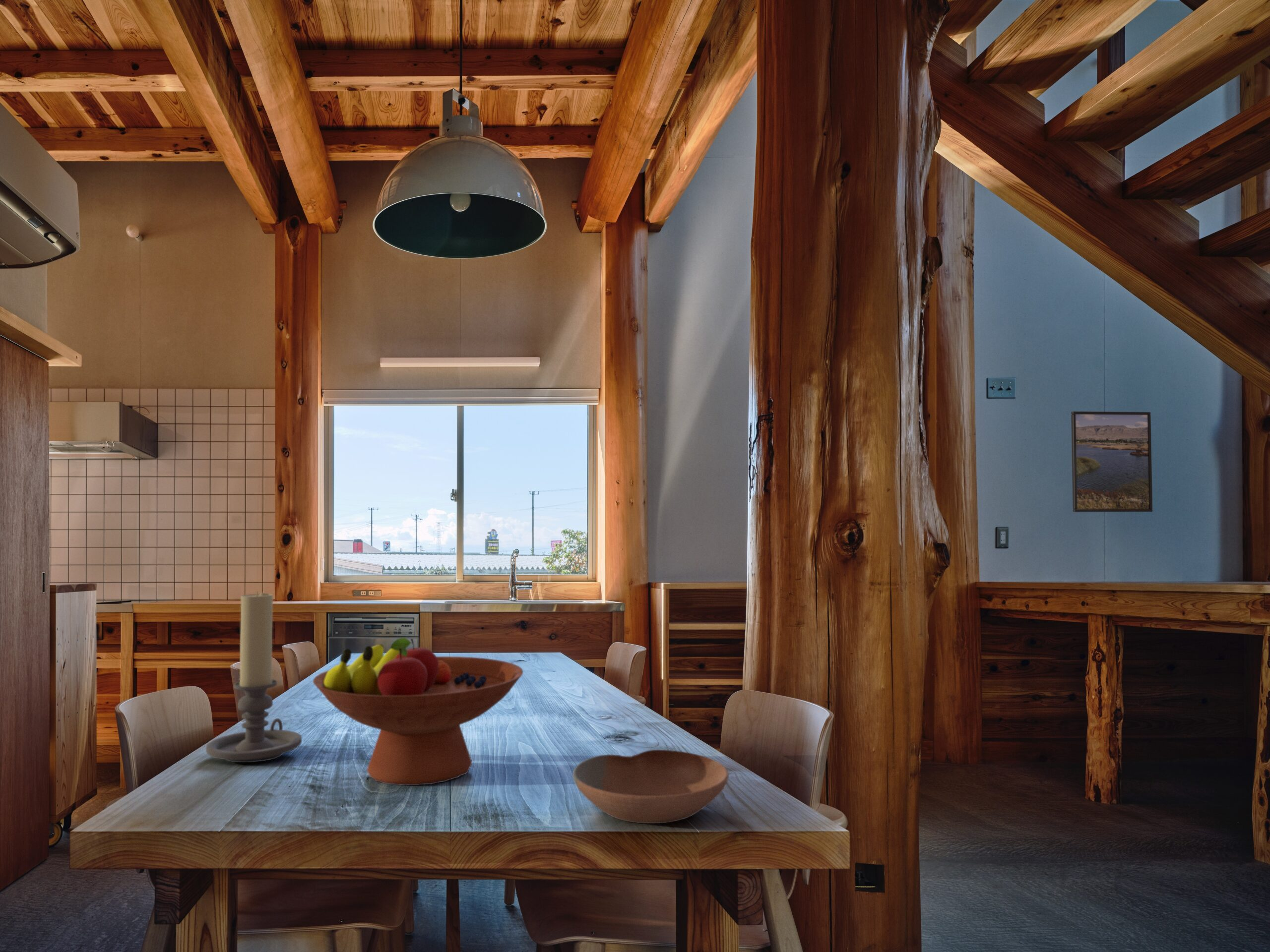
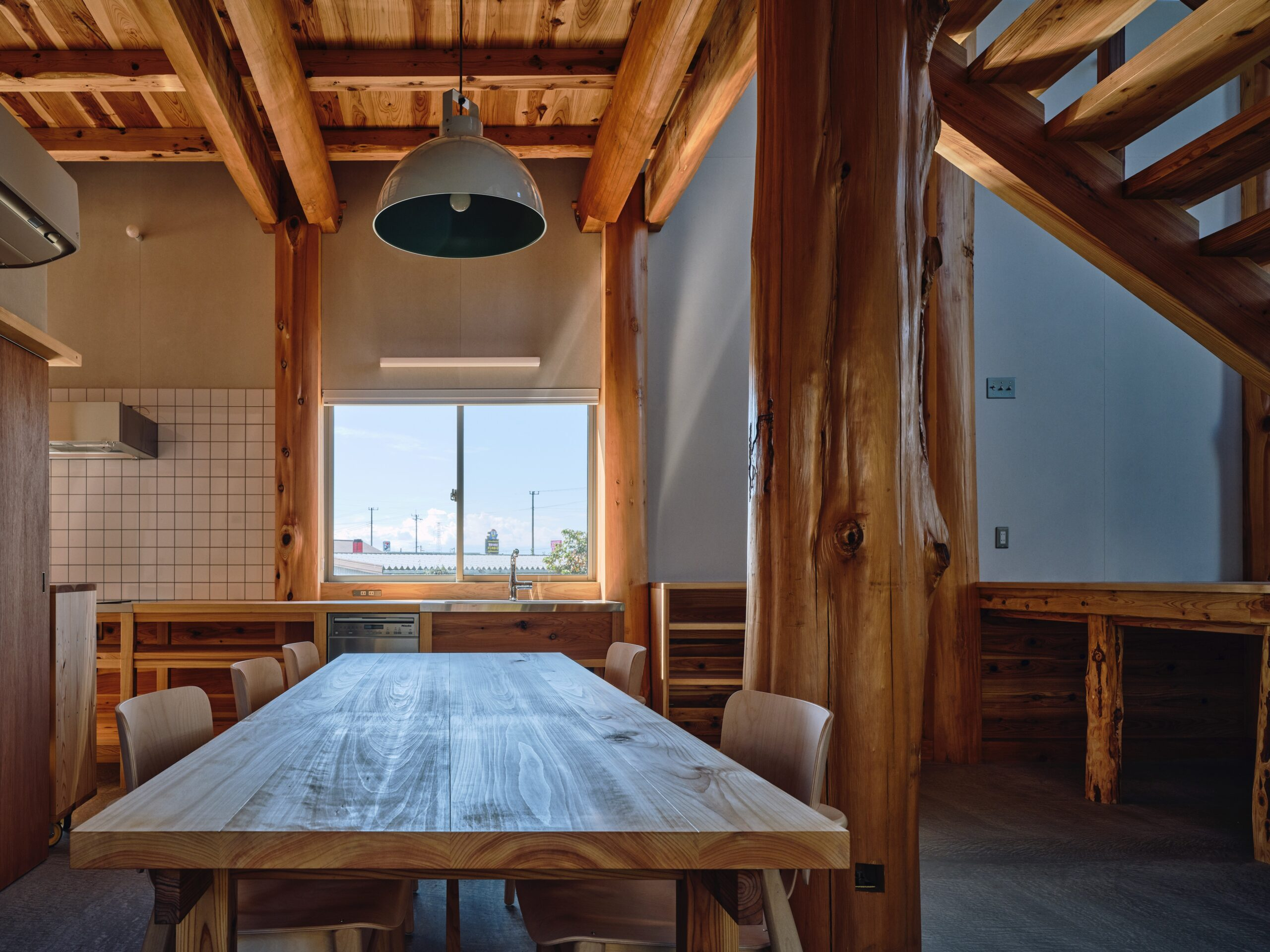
- candle holder [205,591,302,763]
- fruit bowl [313,637,524,786]
- bowl [572,749,729,824]
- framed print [1071,411,1153,512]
